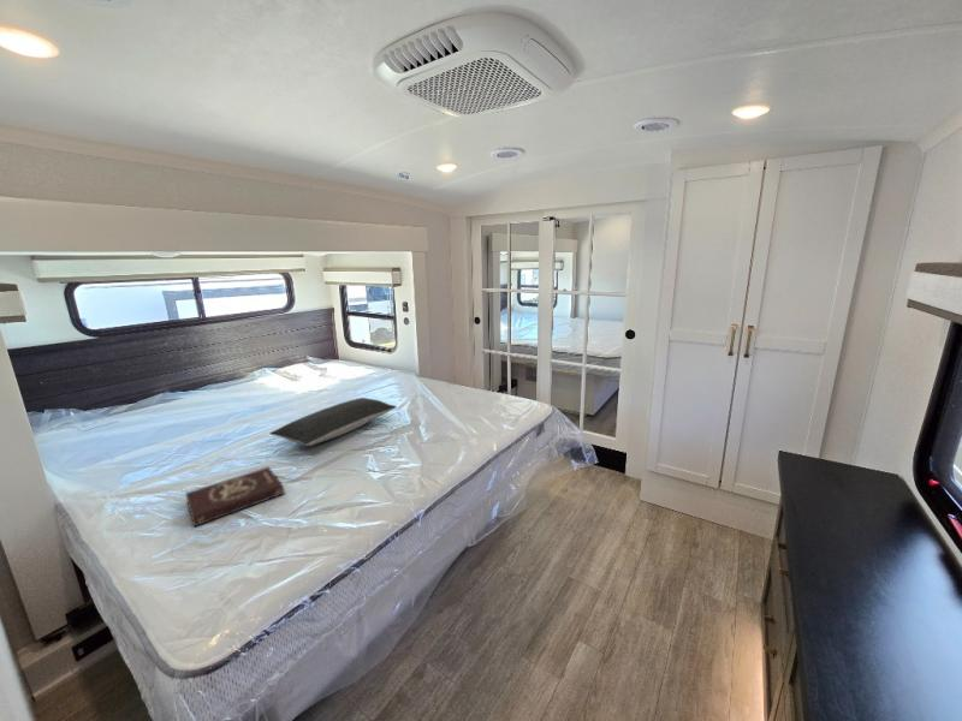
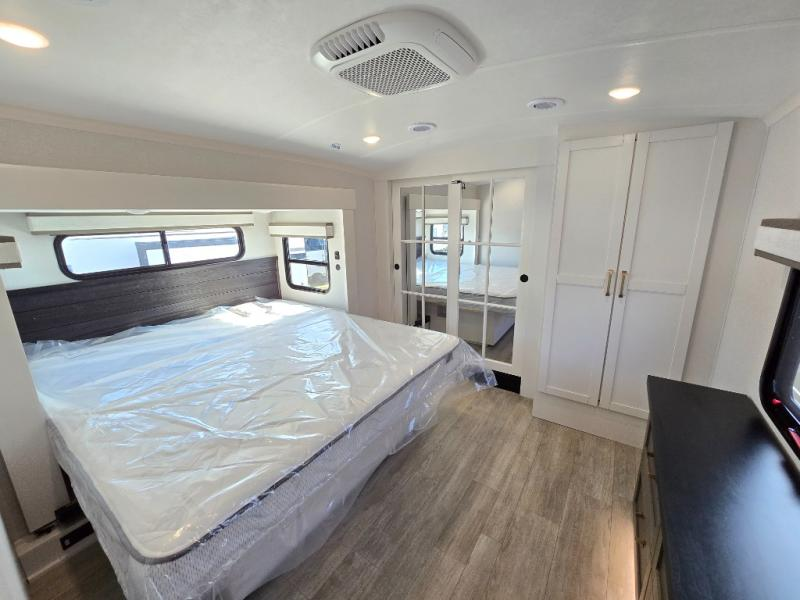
- book [184,466,285,528]
- pillow [268,397,398,447]
